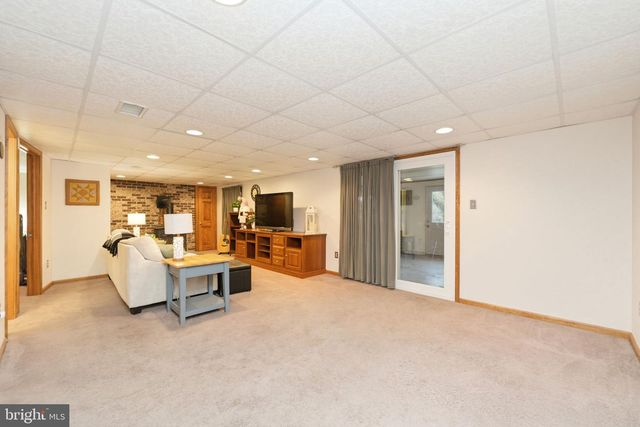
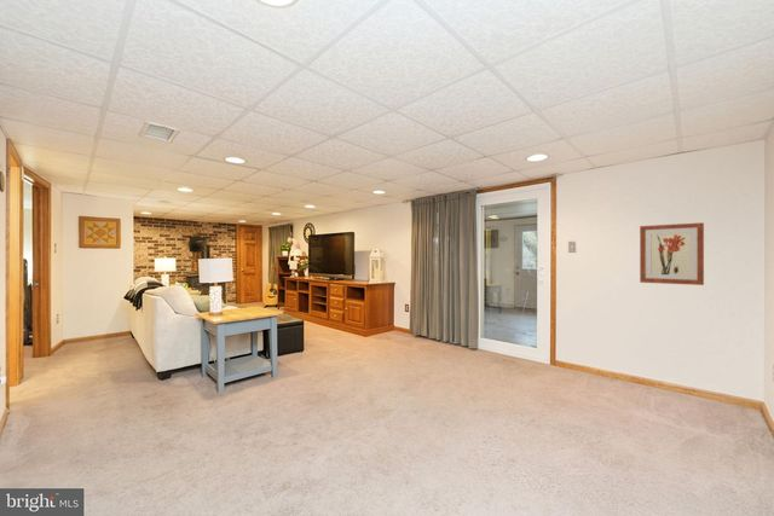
+ wall art [639,221,705,286]
